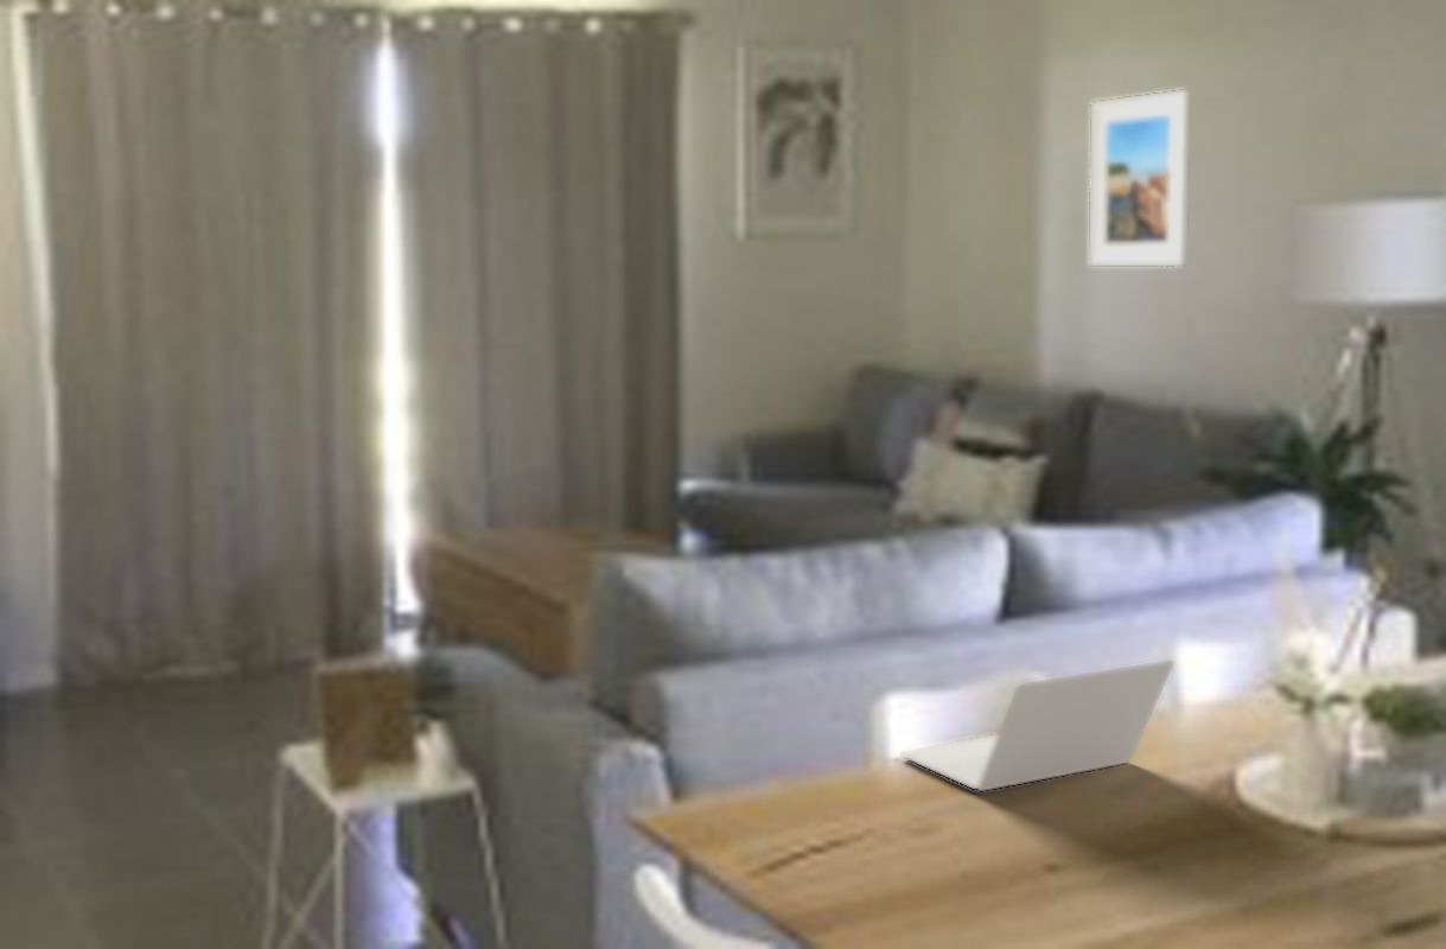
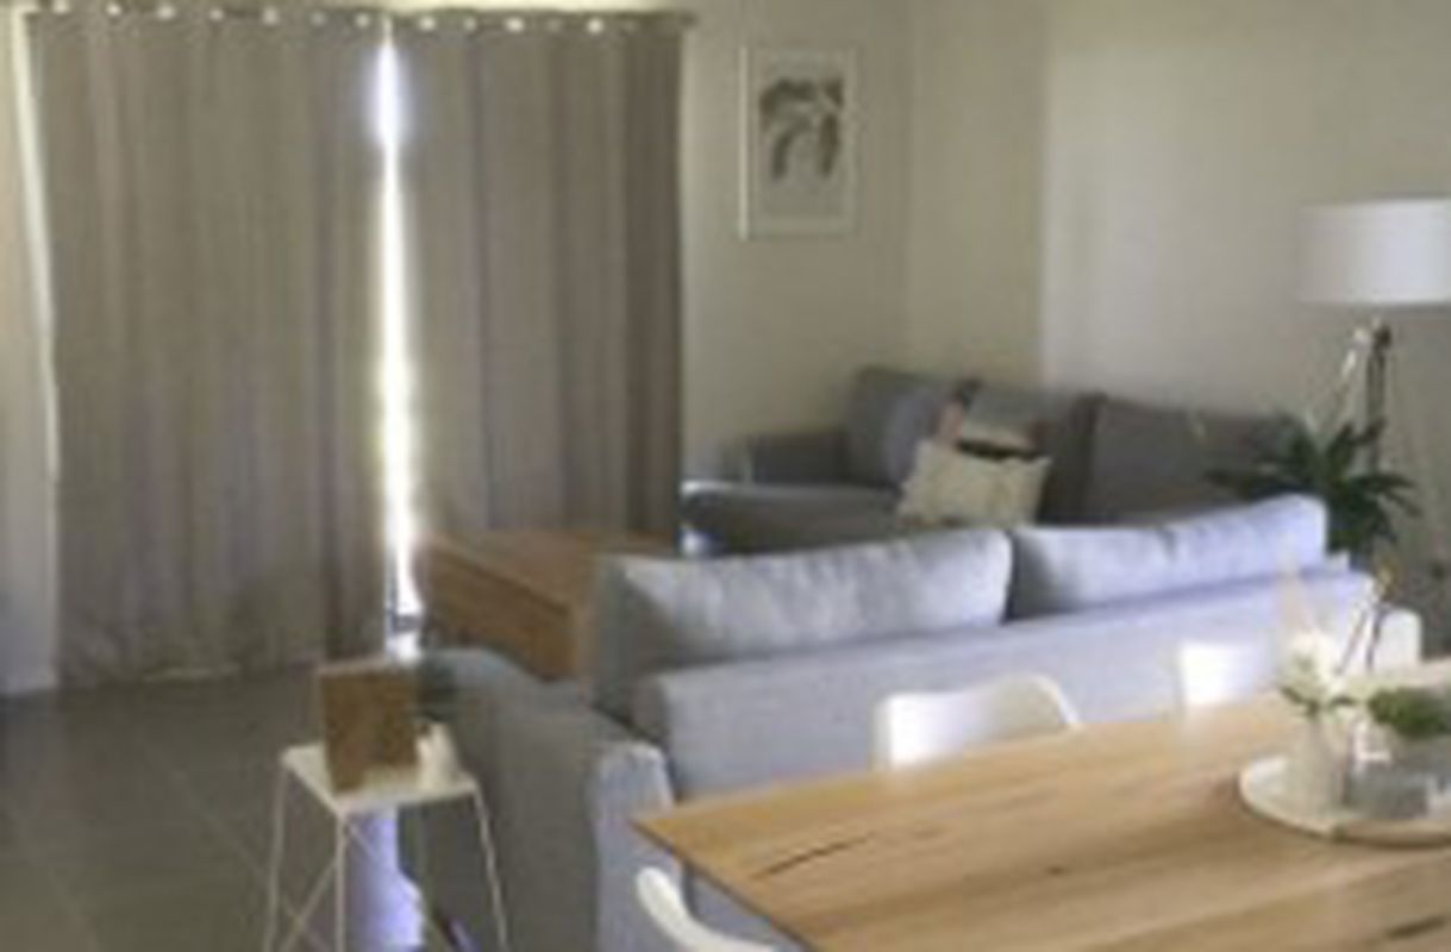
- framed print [1089,89,1192,267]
- laptop [898,658,1176,792]
